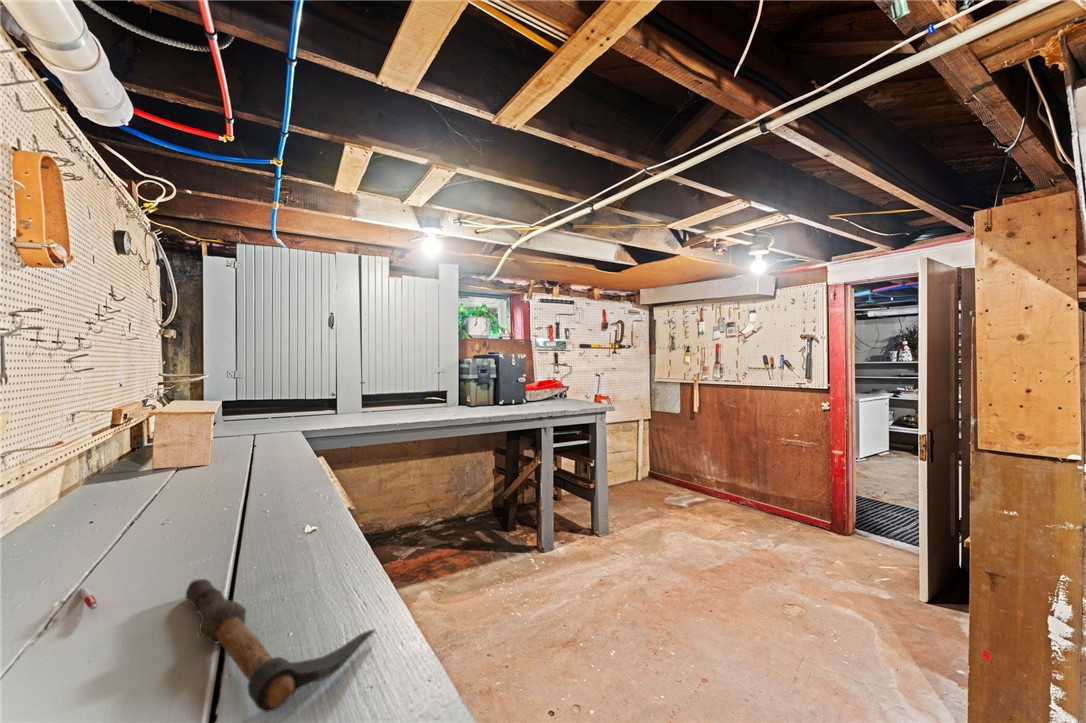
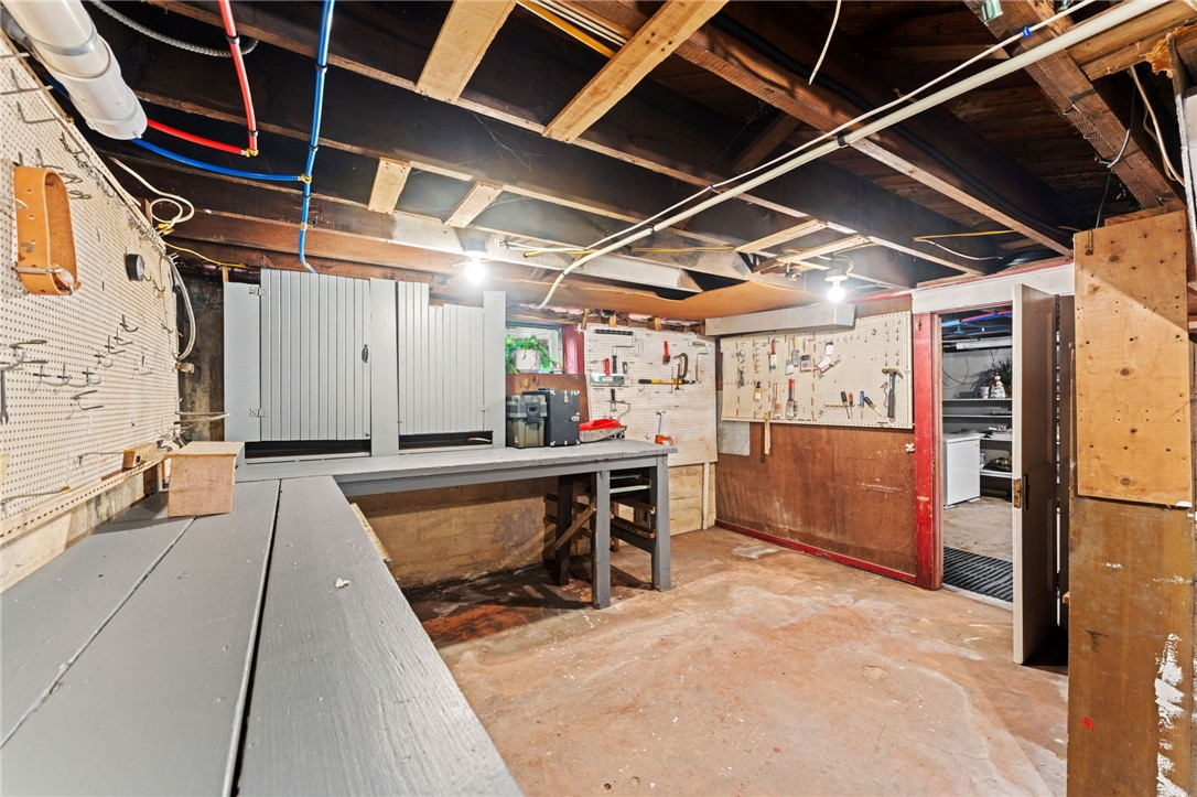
- claw hammer [185,578,377,713]
- pen [80,587,98,610]
